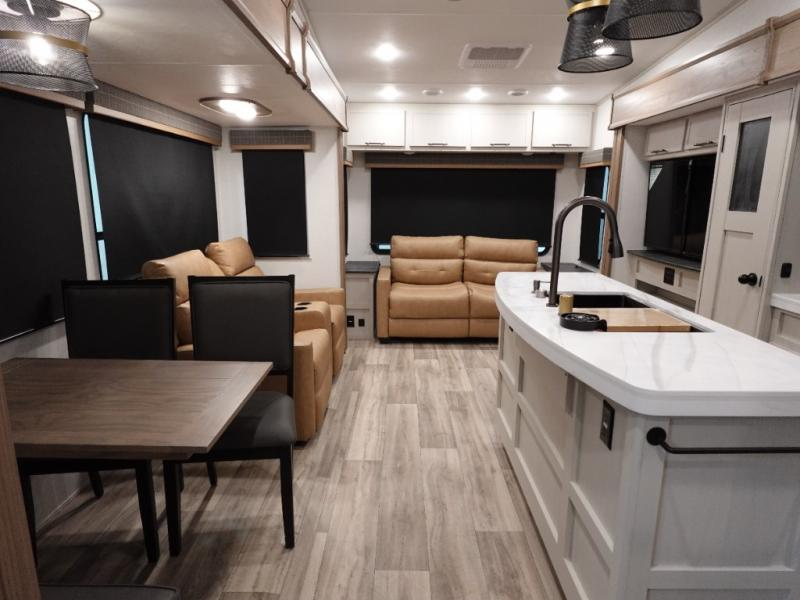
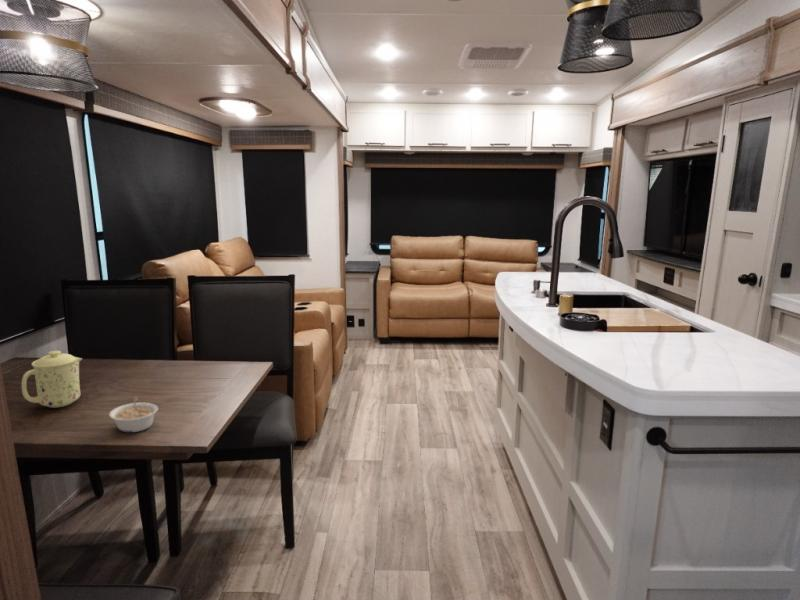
+ mug [21,350,83,409]
+ legume [108,395,159,433]
